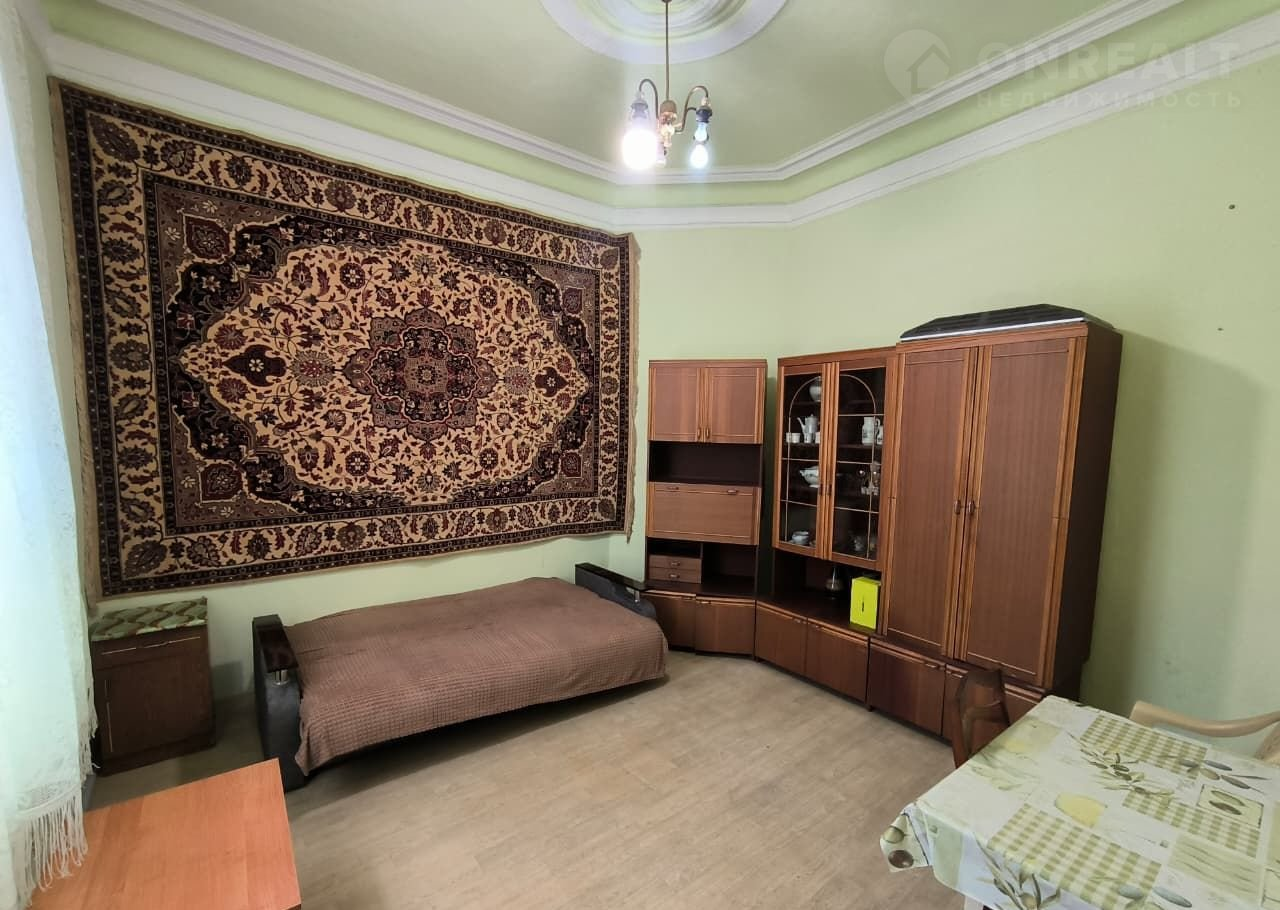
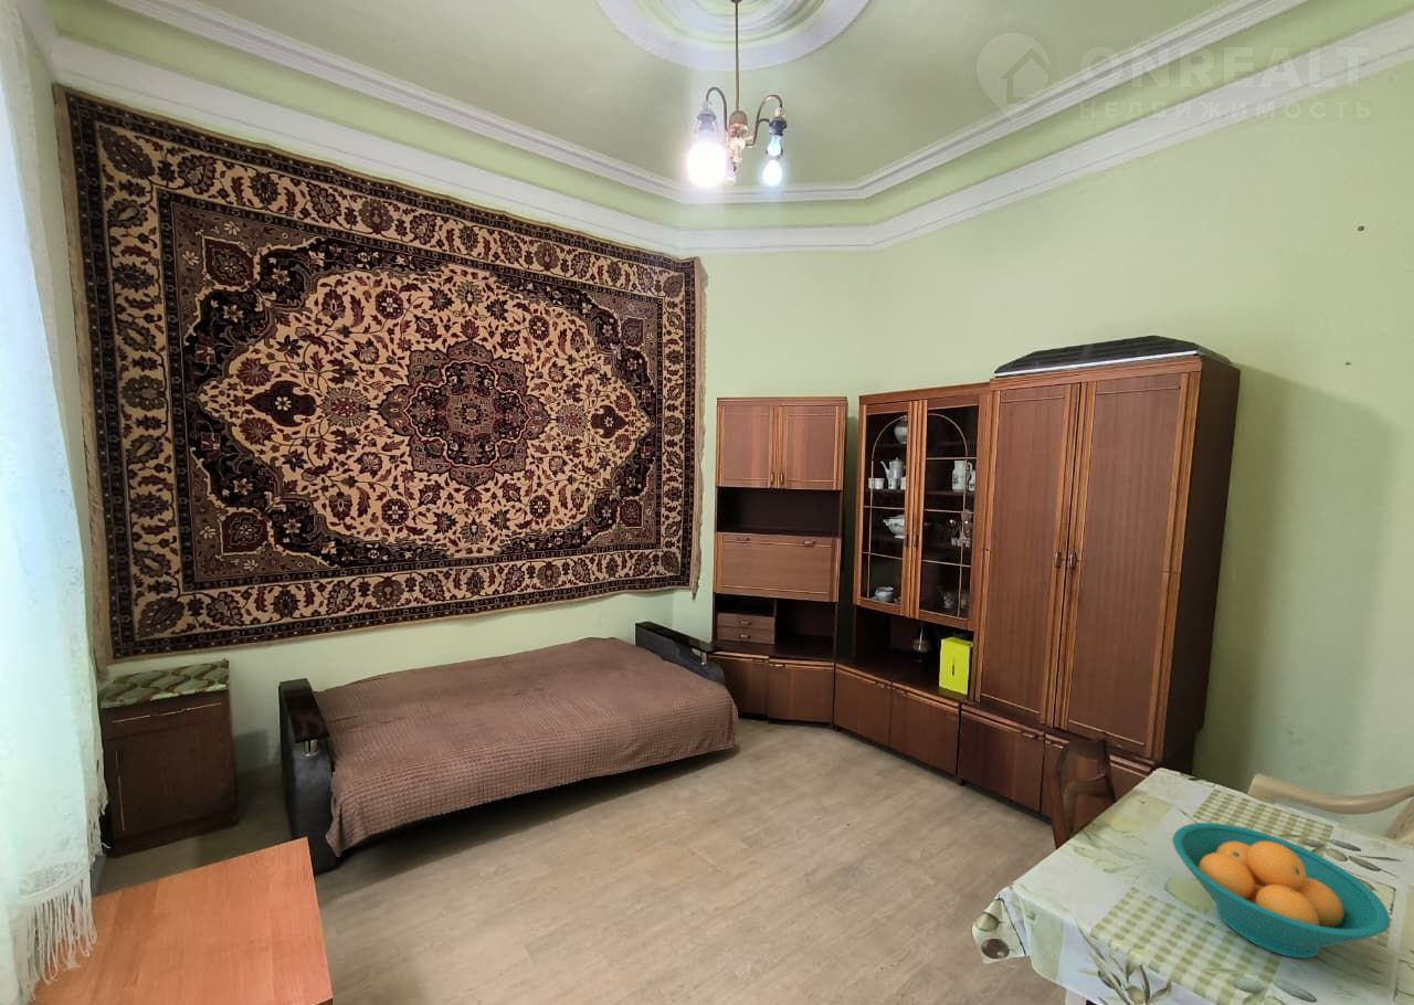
+ fruit bowl [1172,822,1391,960]
